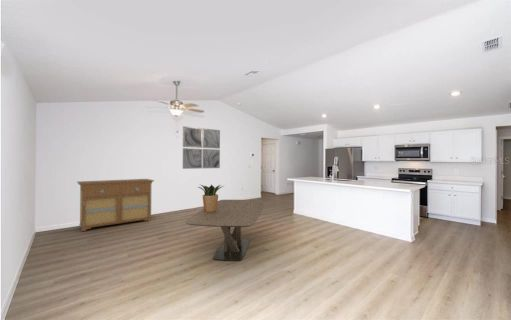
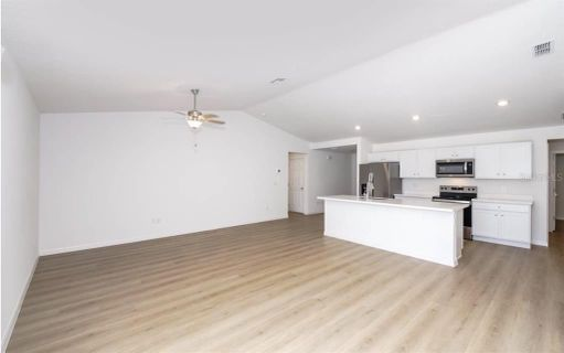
- dining table [184,199,265,262]
- wall art [182,125,221,170]
- sideboard [76,178,155,232]
- potted plant [198,184,224,212]
